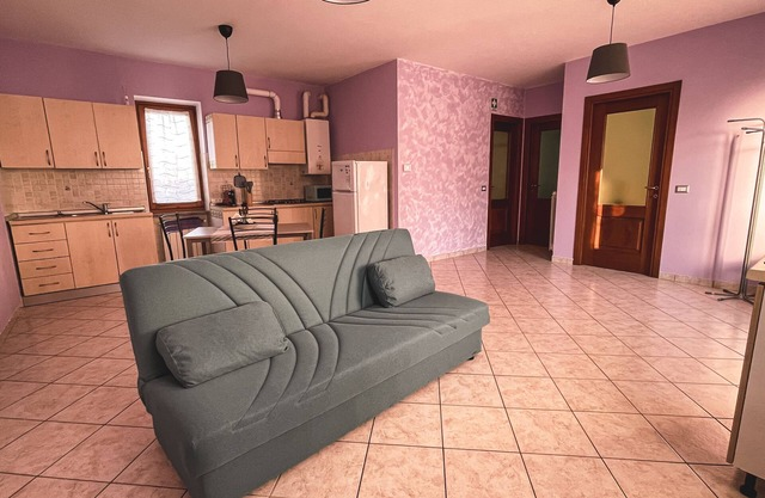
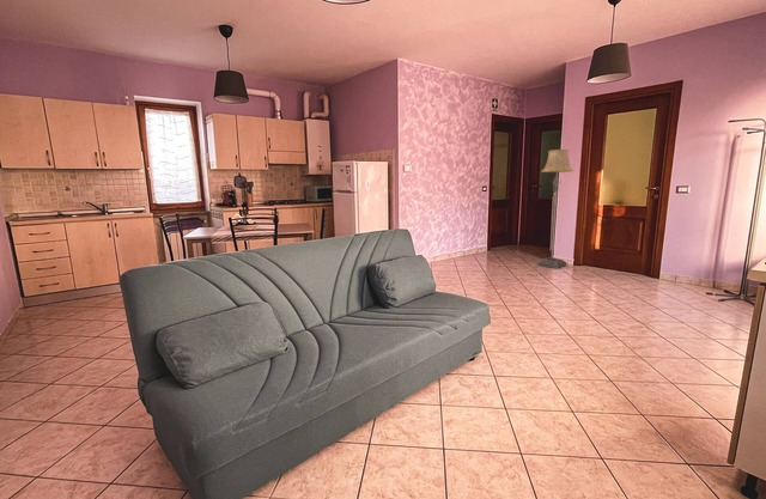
+ floor lamp [536,148,574,269]
